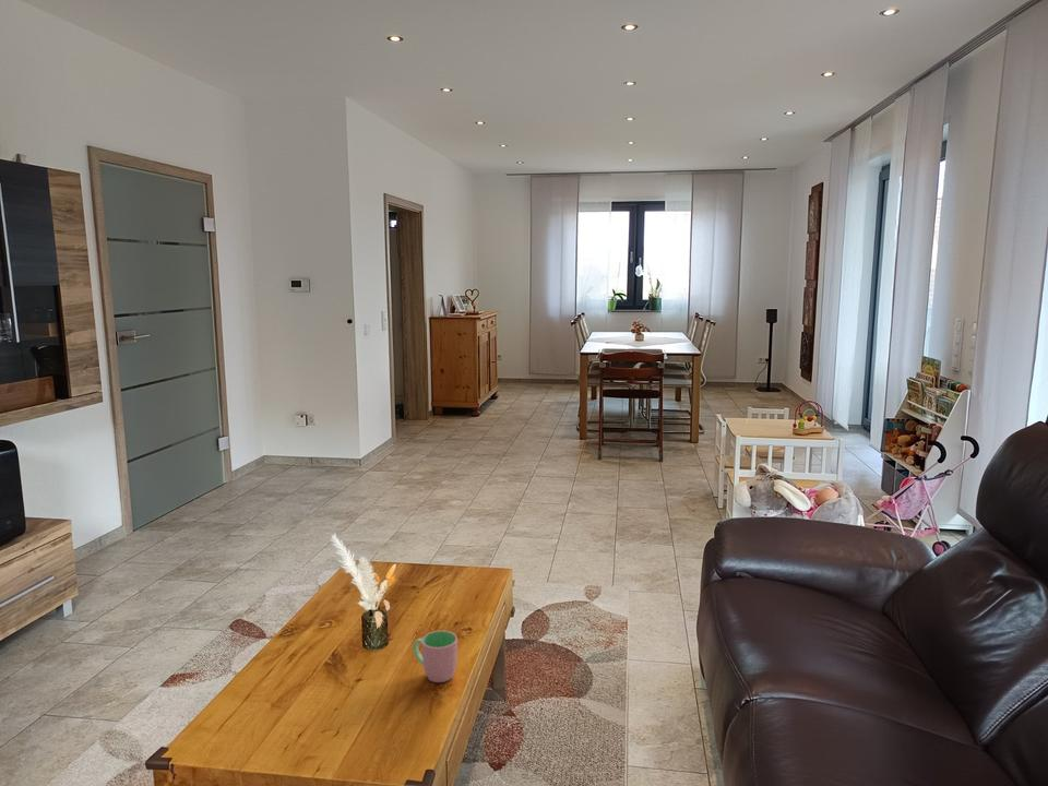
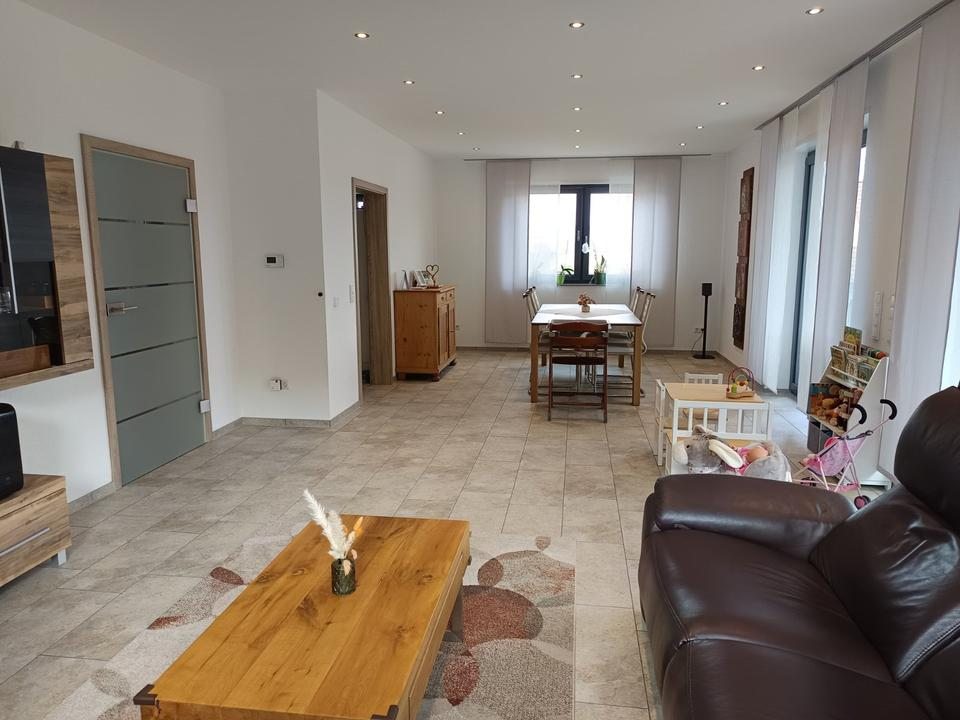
- cup [412,630,458,683]
